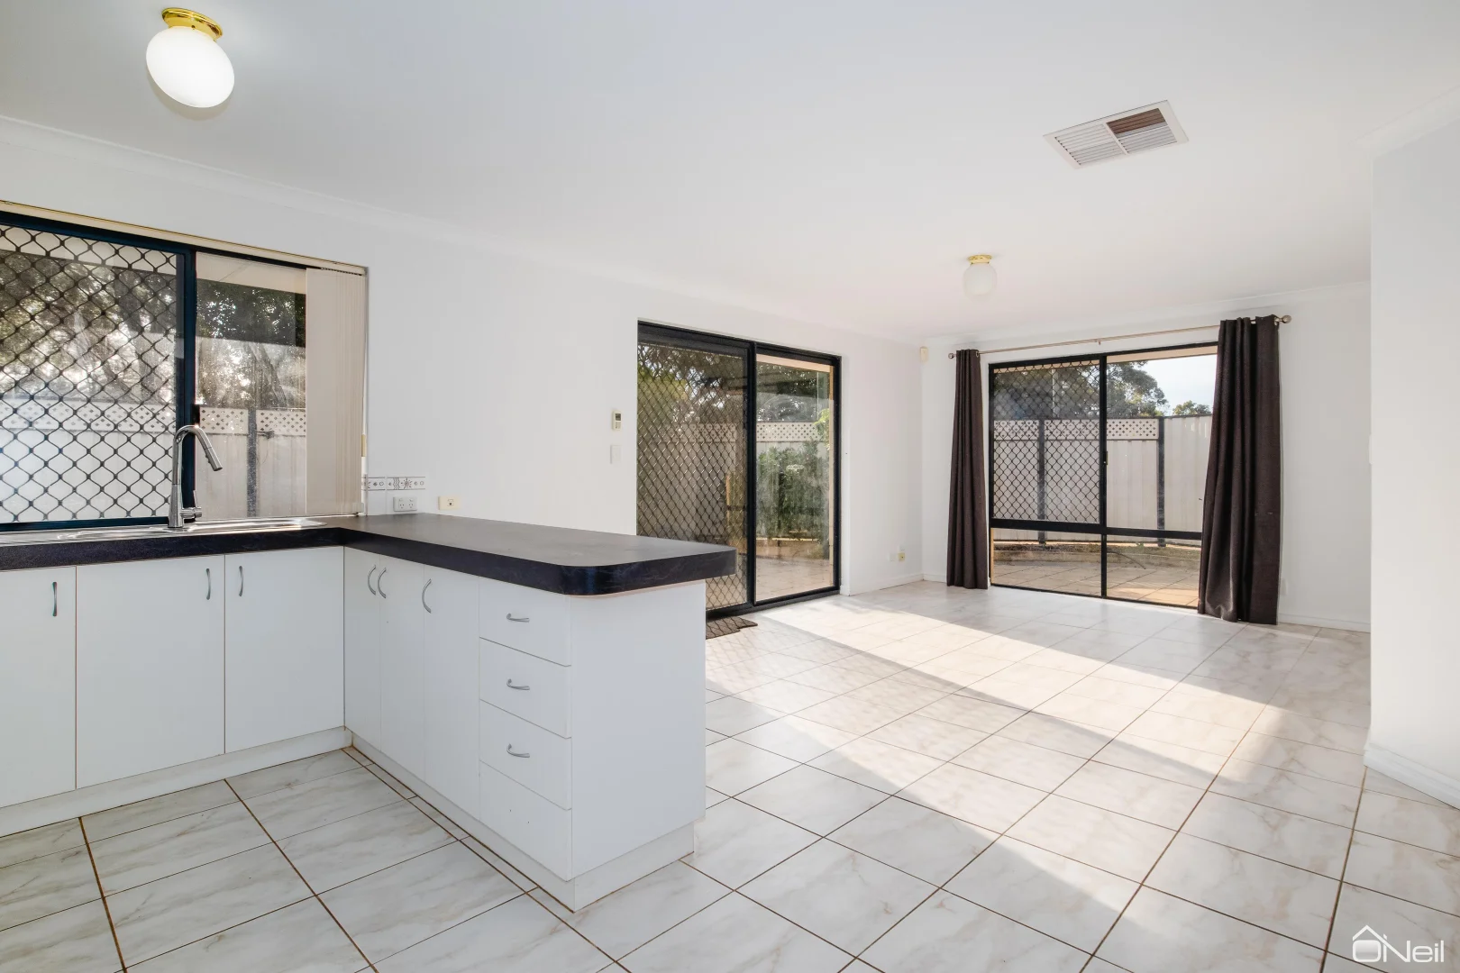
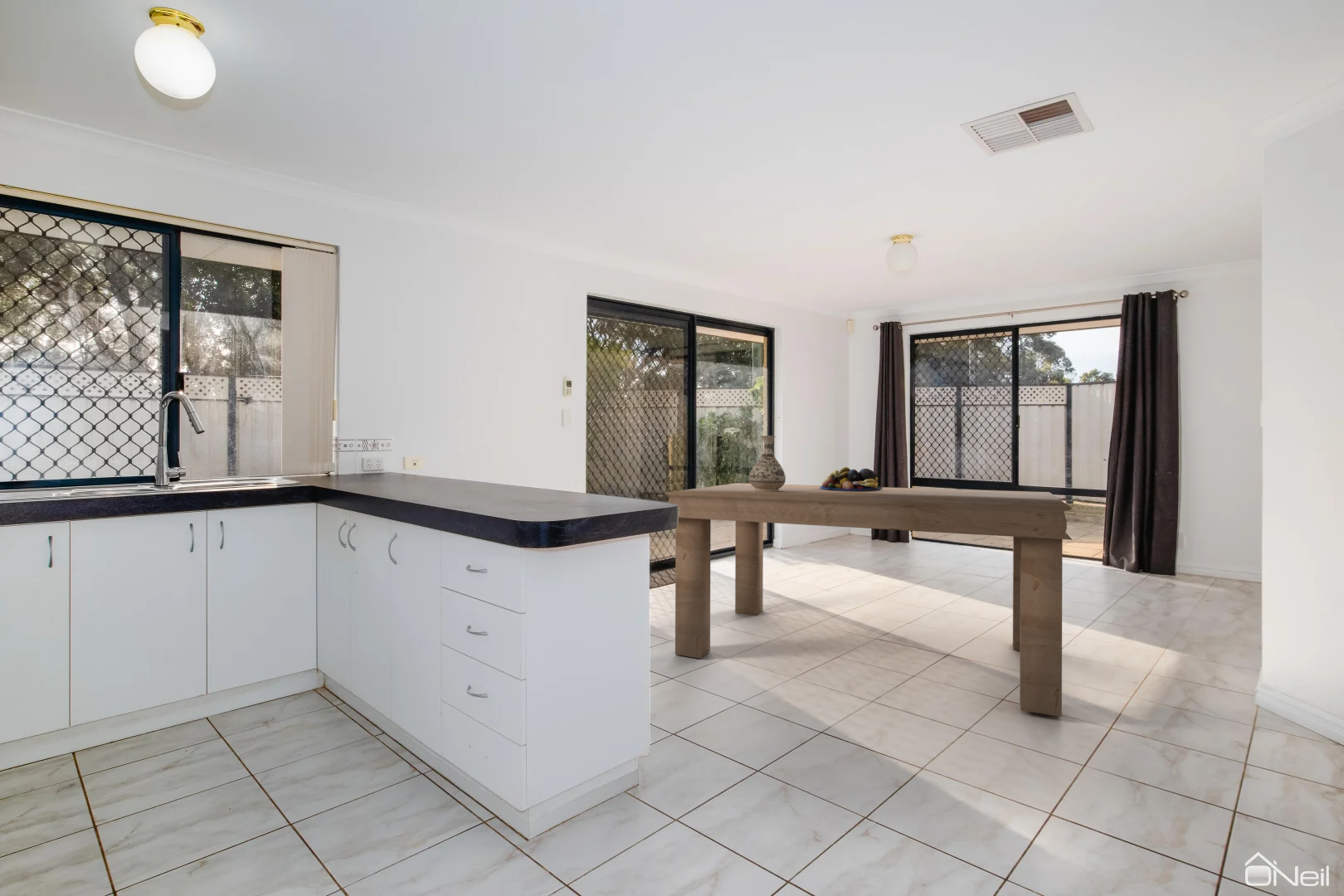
+ dining table [664,482,1074,718]
+ vase [748,435,786,492]
+ fruit bowl [820,466,883,491]
